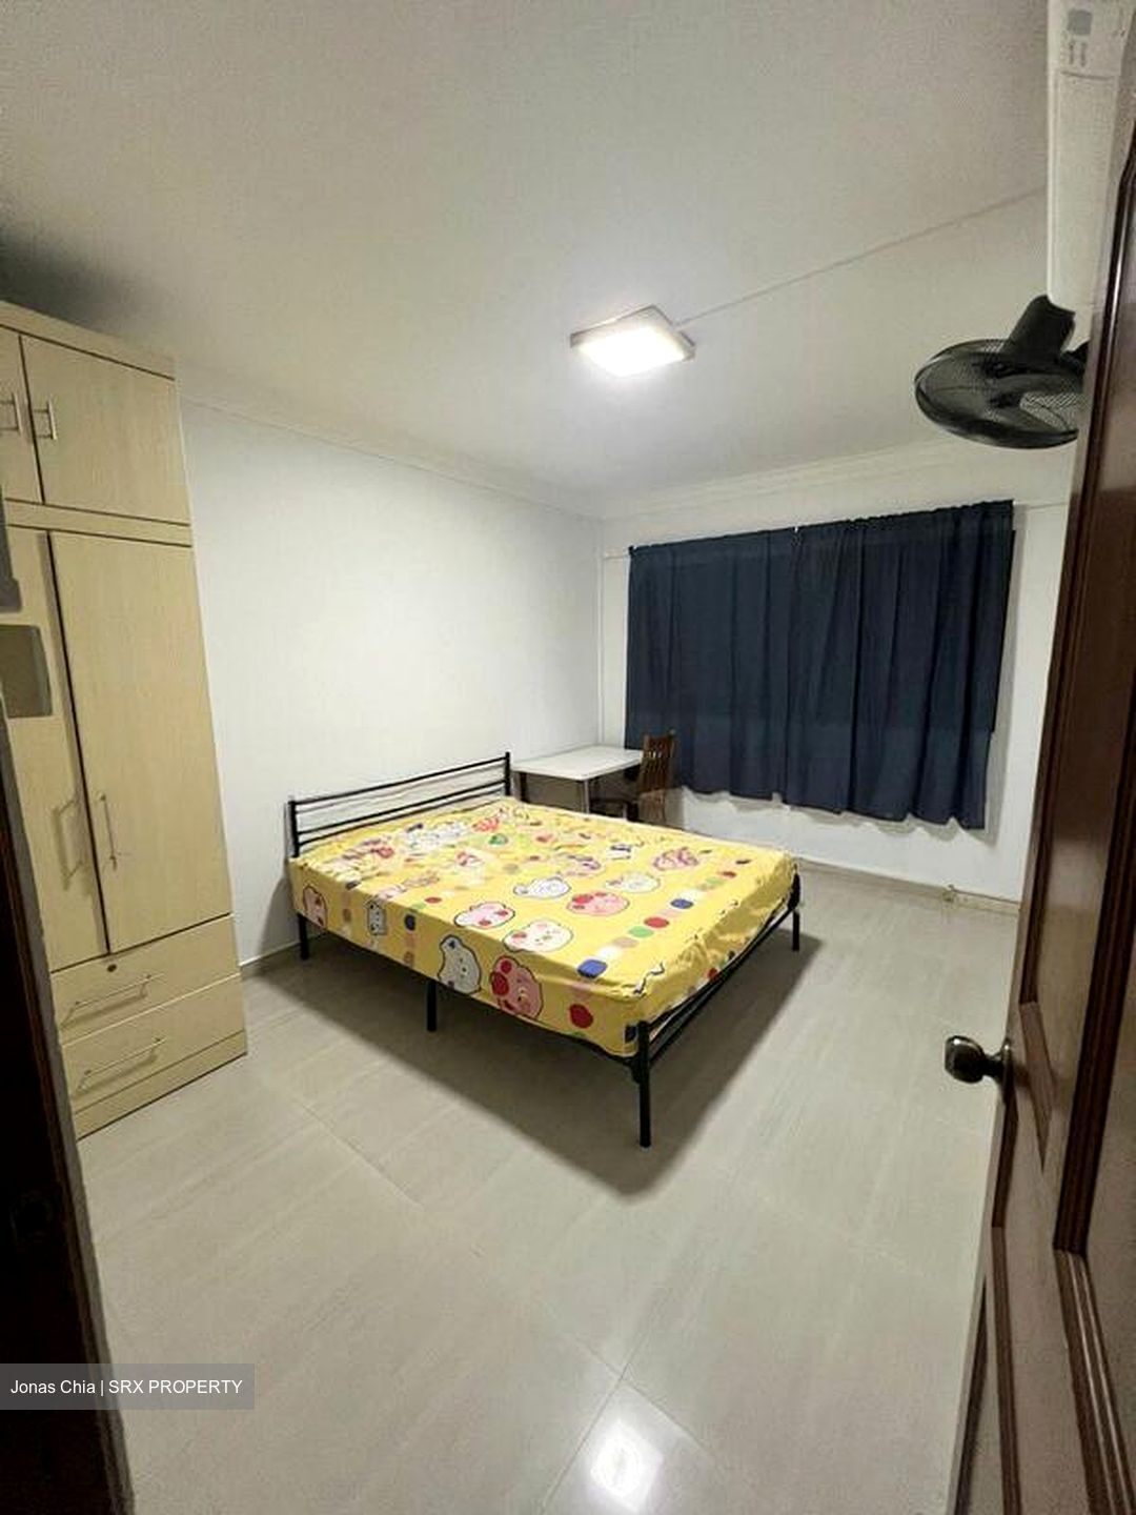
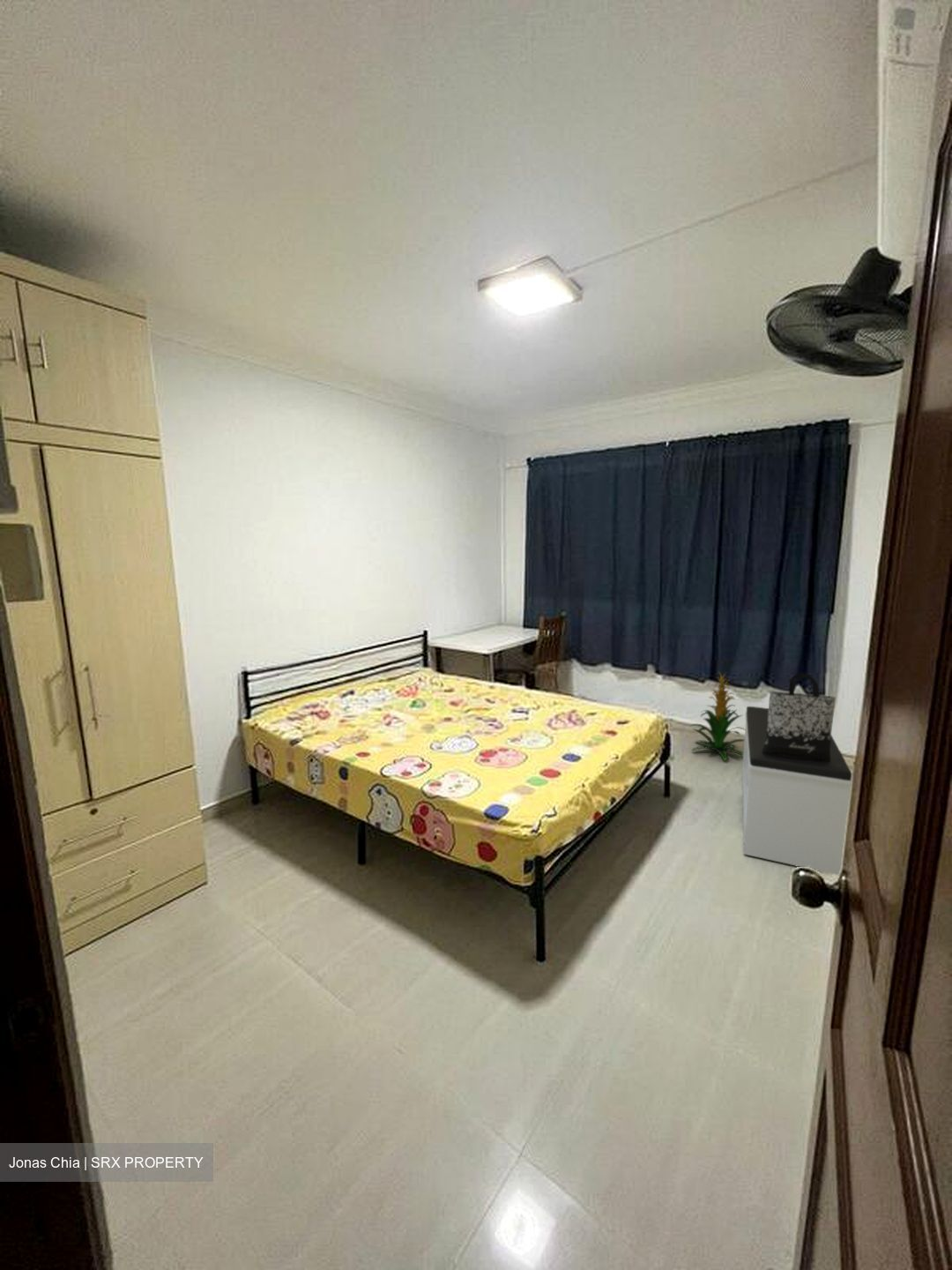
+ indoor plant [689,671,745,762]
+ tote bag [762,672,837,761]
+ bench [740,706,852,876]
